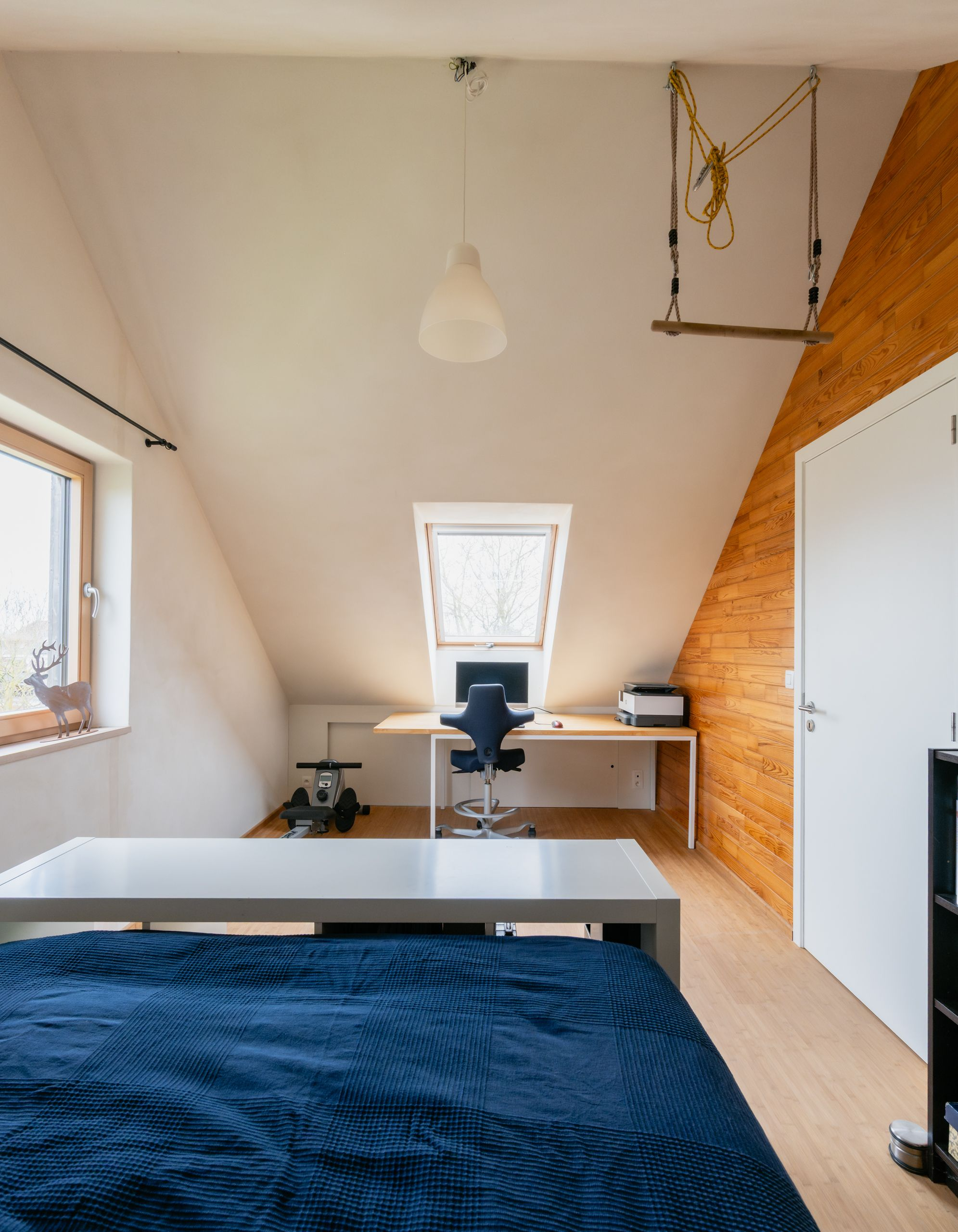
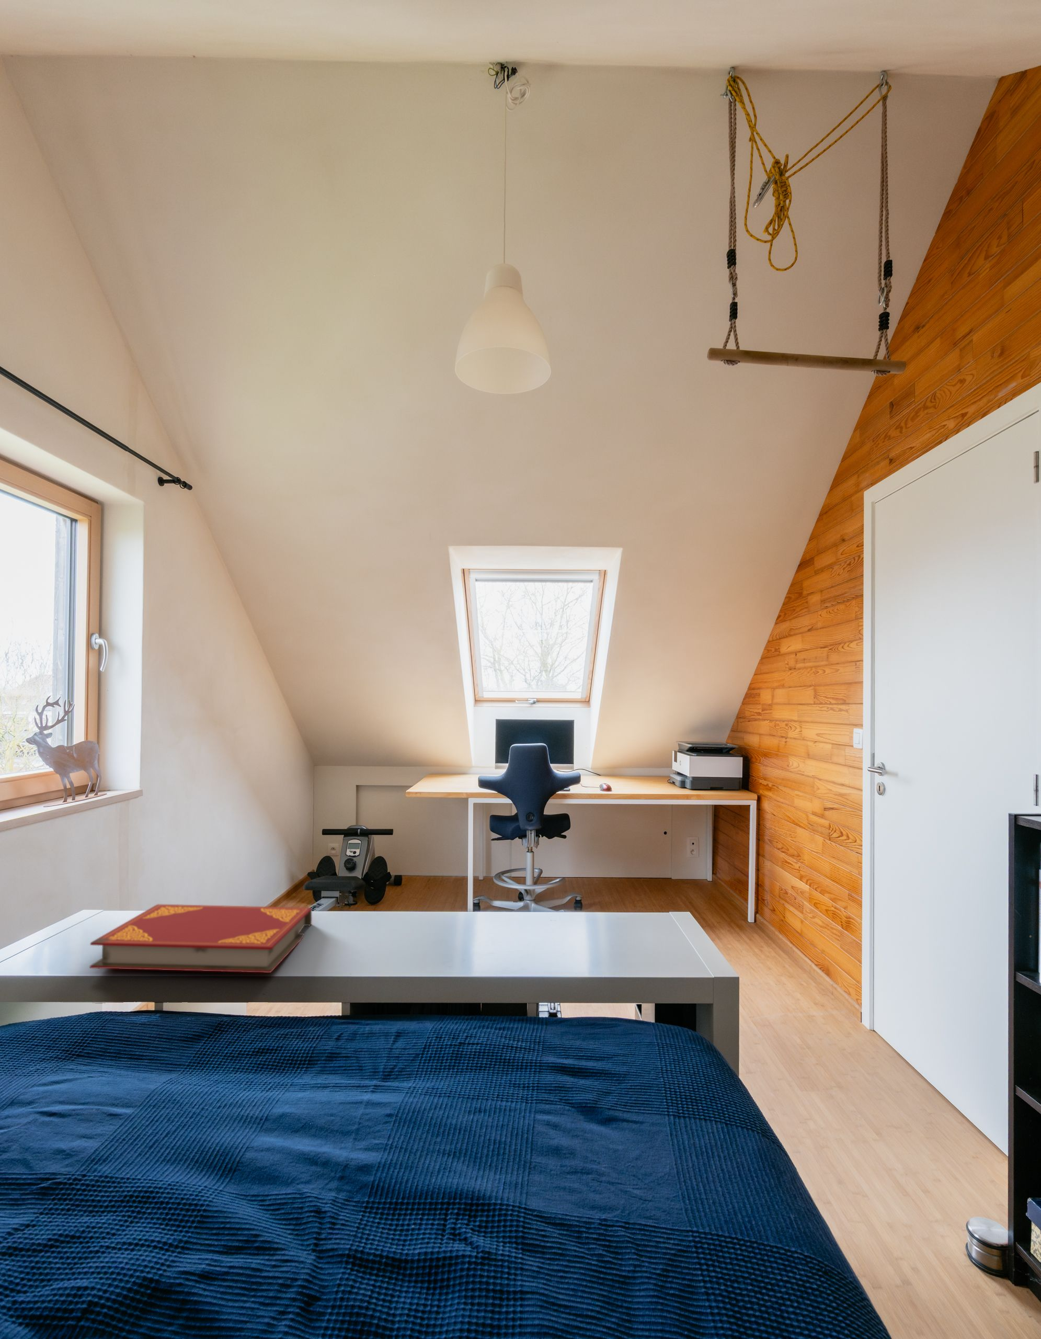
+ hardback book [89,904,312,974]
